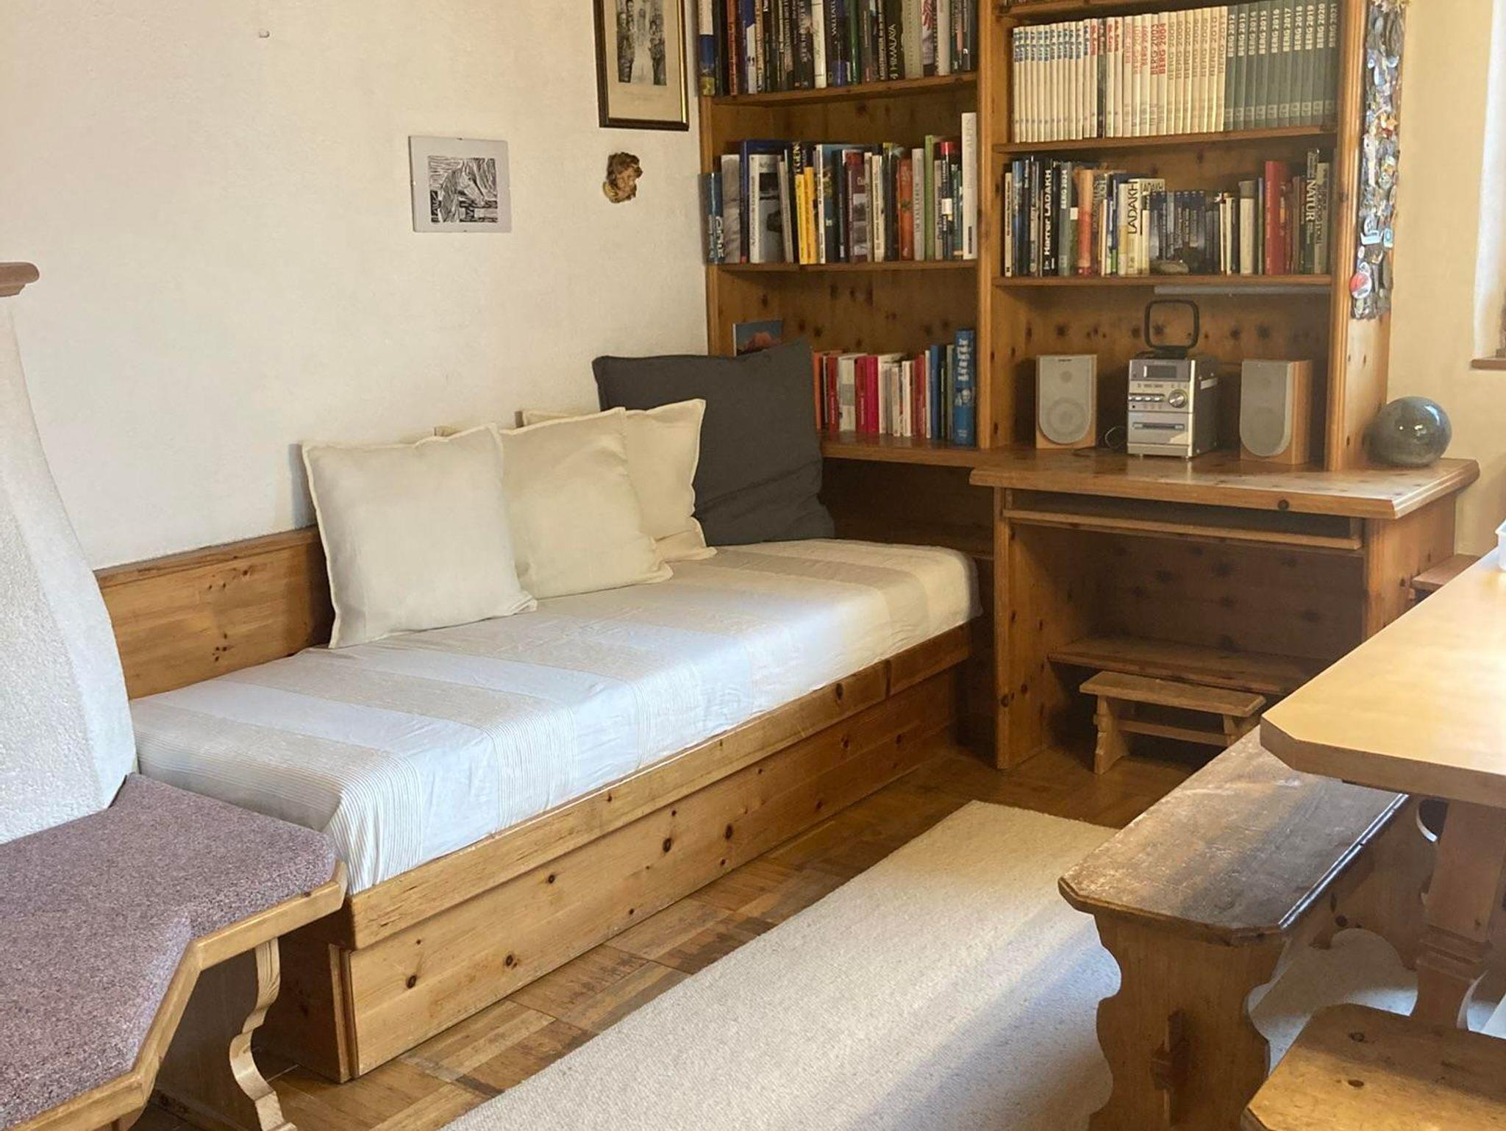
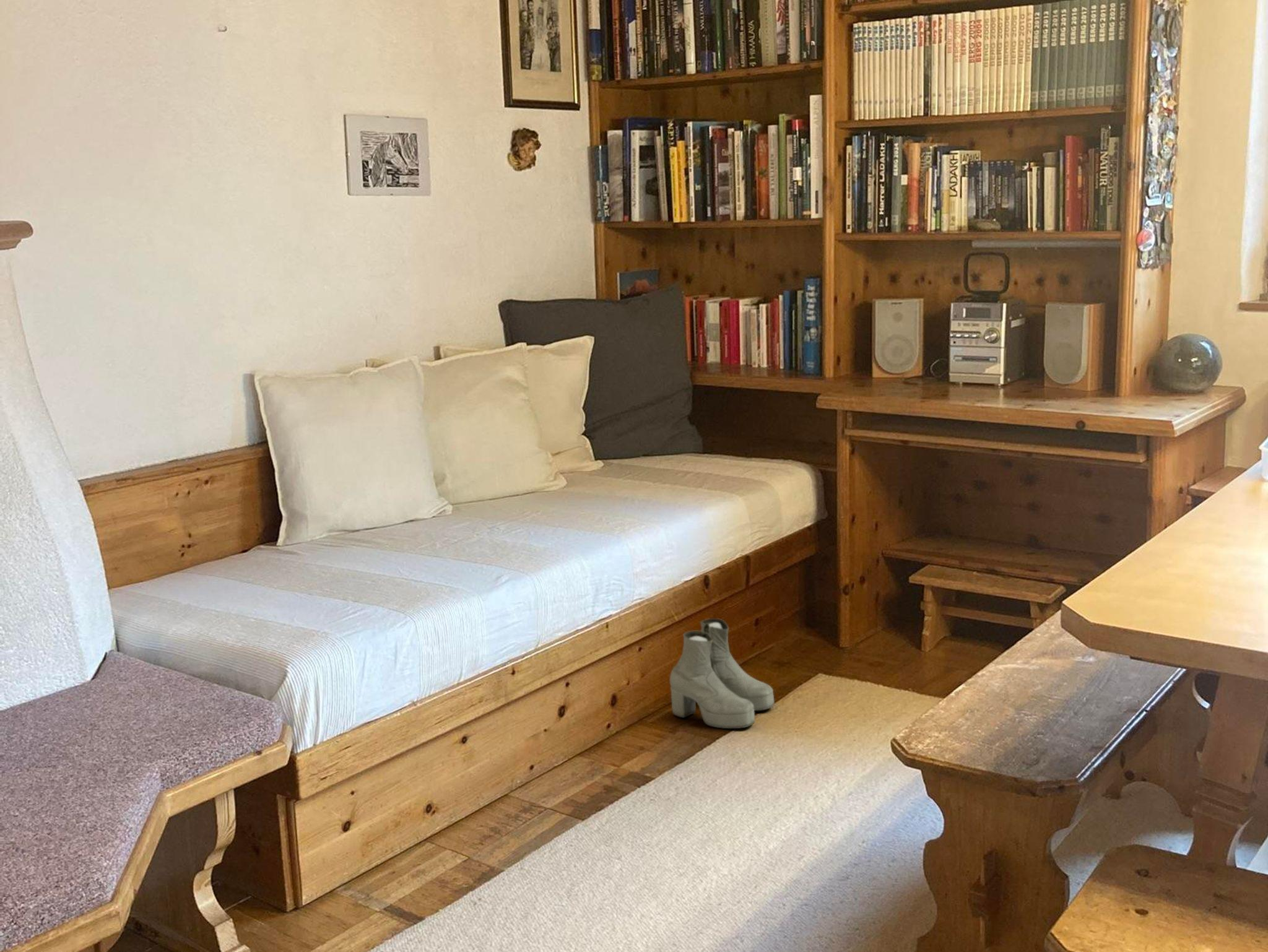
+ boots [669,618,775,729]
